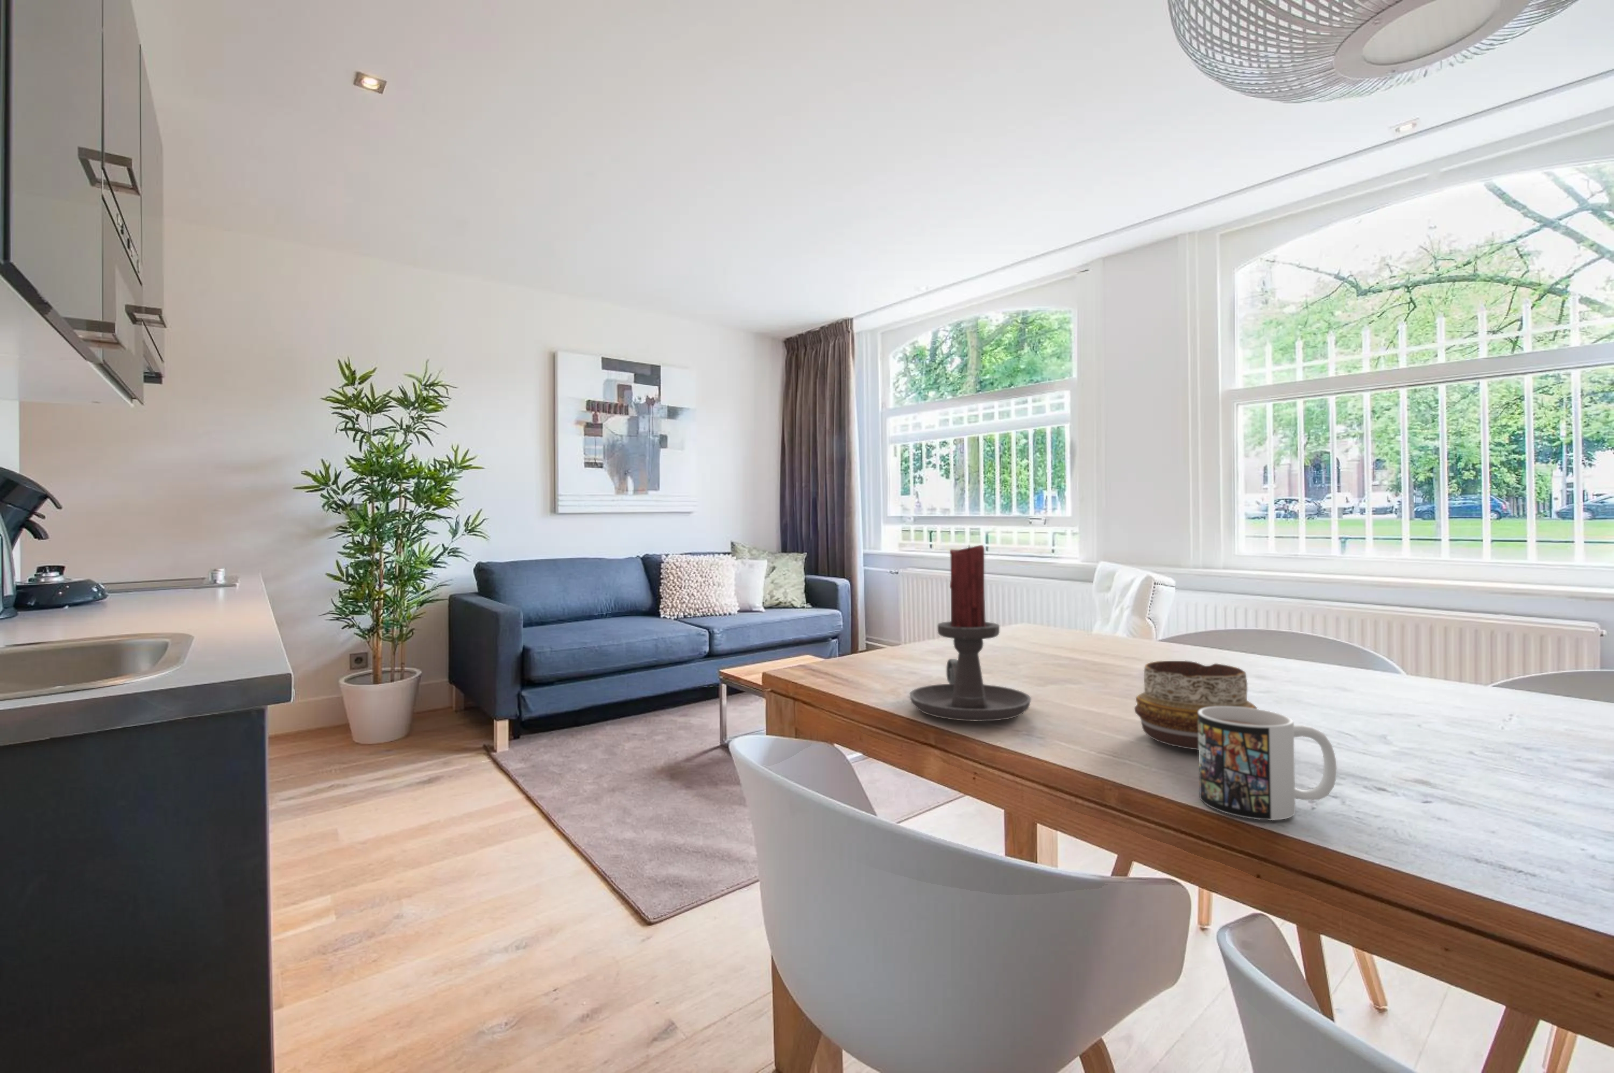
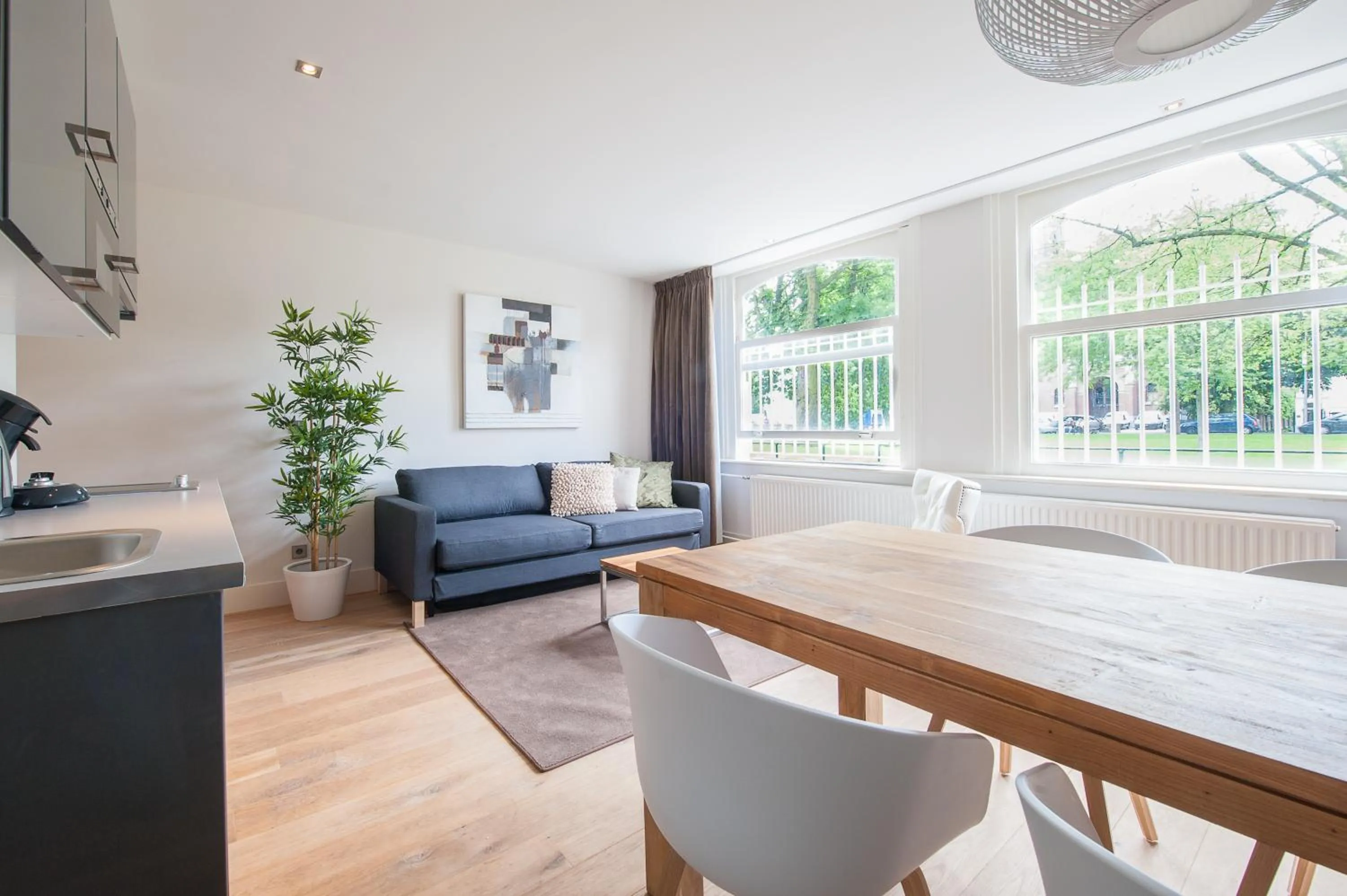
- candle holder [909,544,1032,722]
- decorative bowl [1134,660,1258,751]
- mug [1198,707,1337,820]
